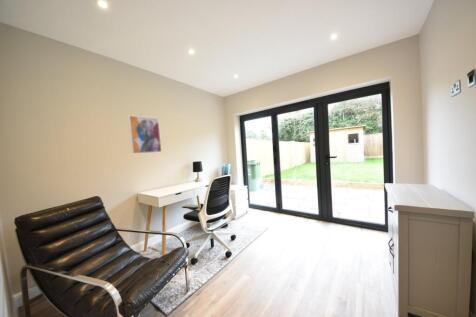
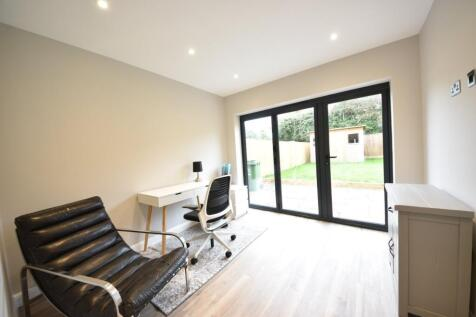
- wall art [127,114,163,155]
